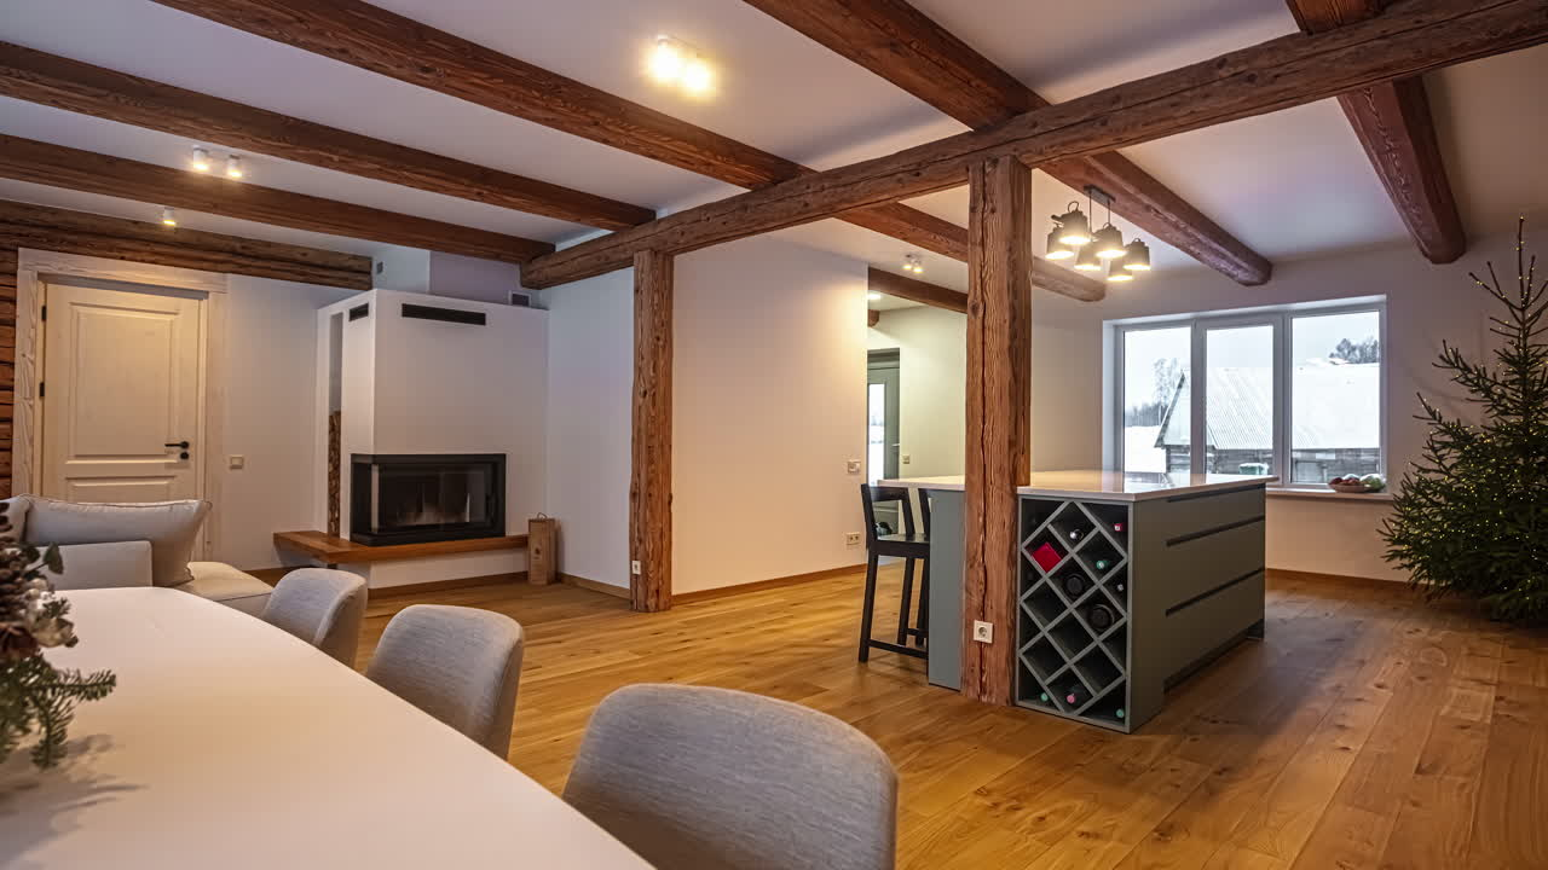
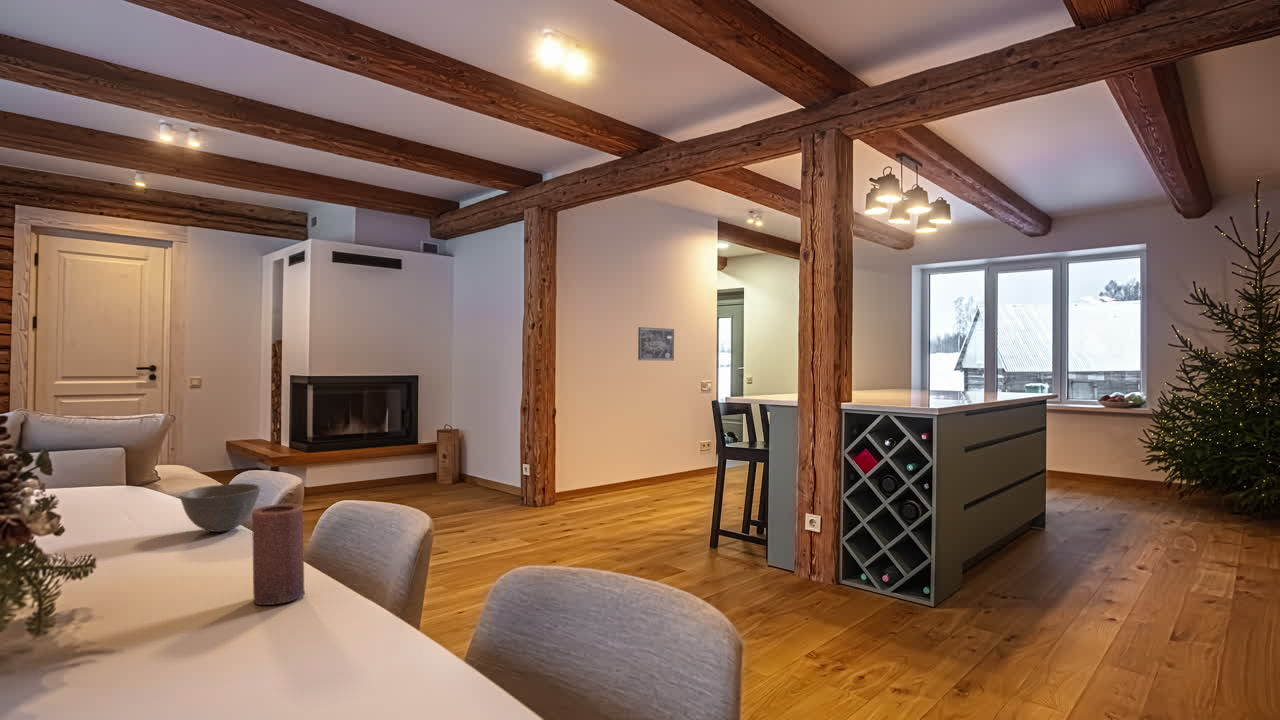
+ candle [251,503,306,606]
+ bowl [178,482,261,533]
+ wall art [637,326,675,361]
